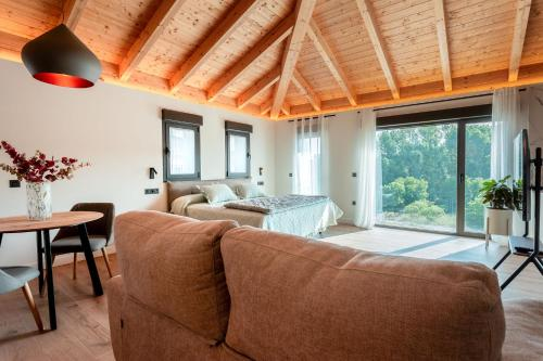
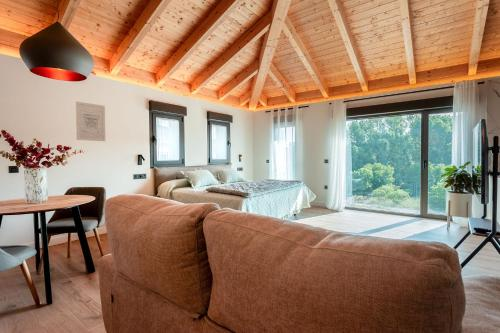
+ wall art [75,101,106,142]
